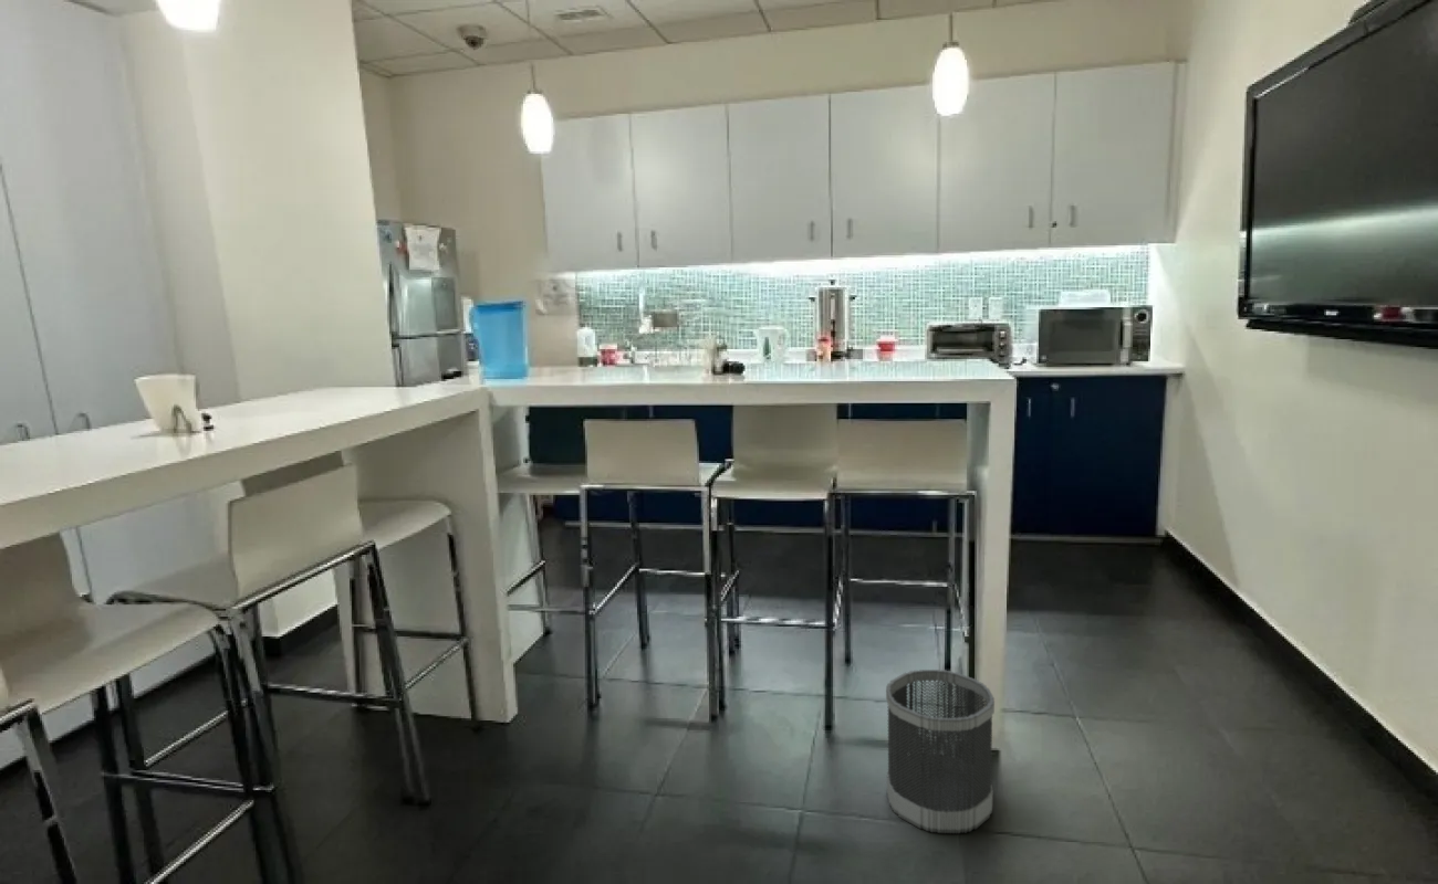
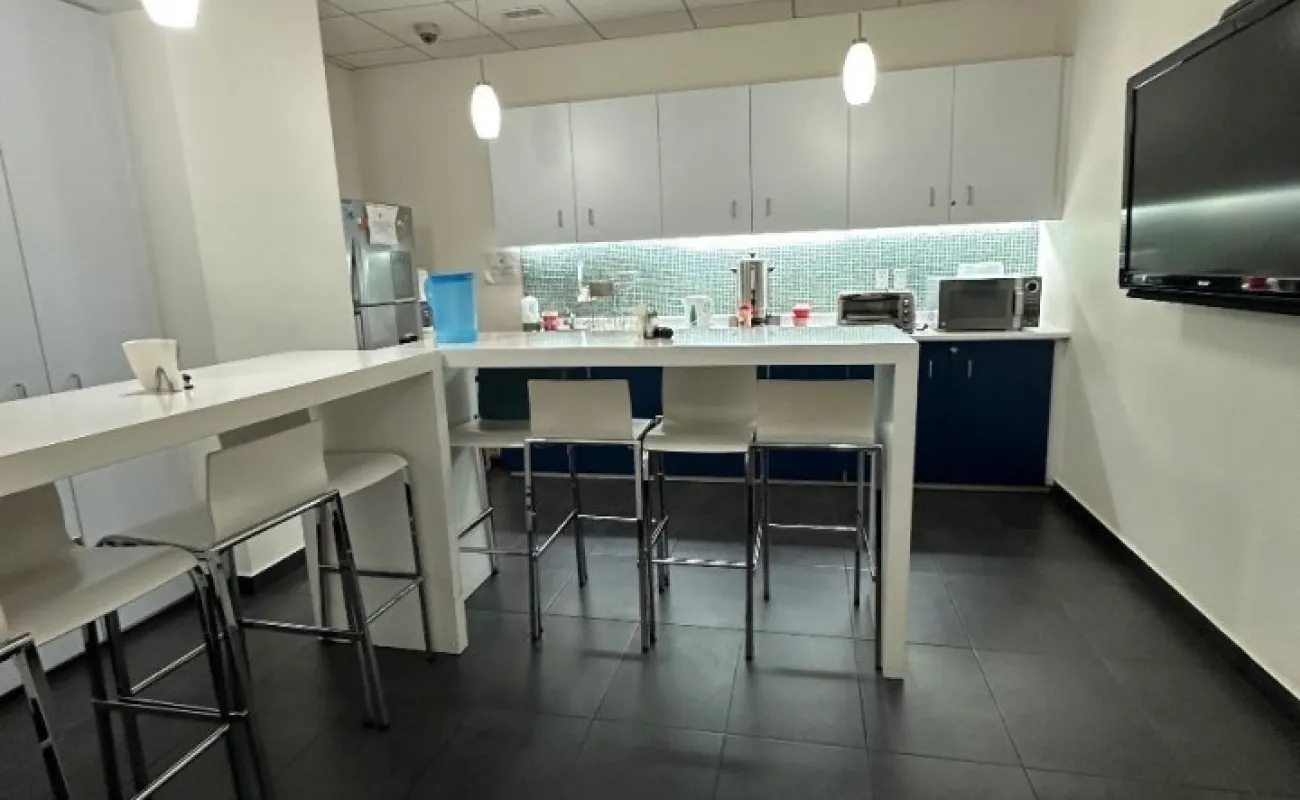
- wastebasket [885,669,996,834]
